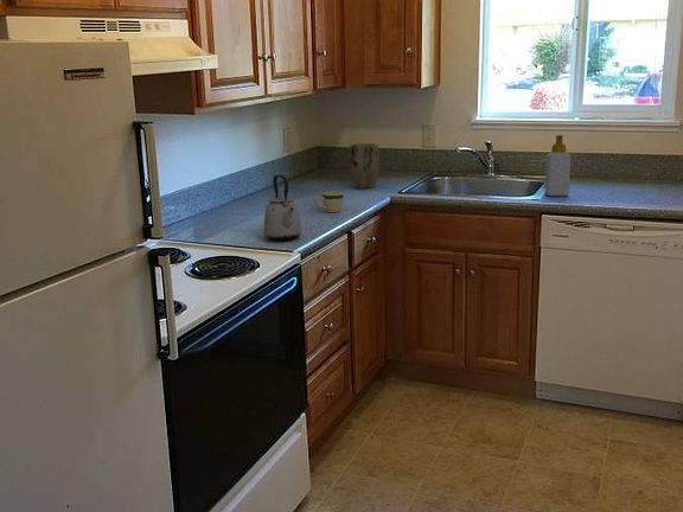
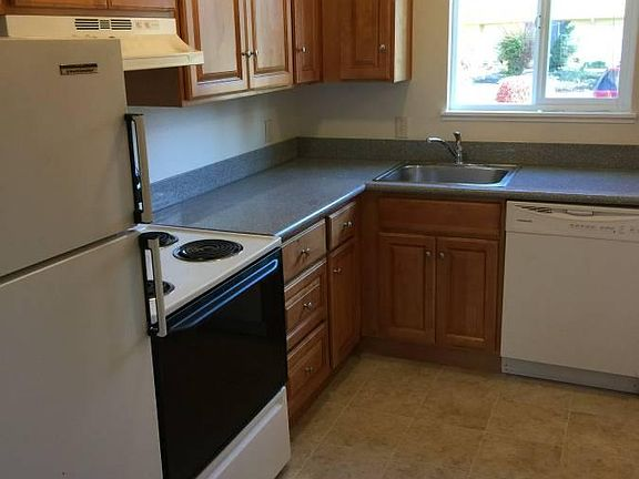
- plant pot [349,142,381,190]
- kettle [263,173,302,242]
- soap bottle [544,134,572,197]
- mug [314,191,344,213]
